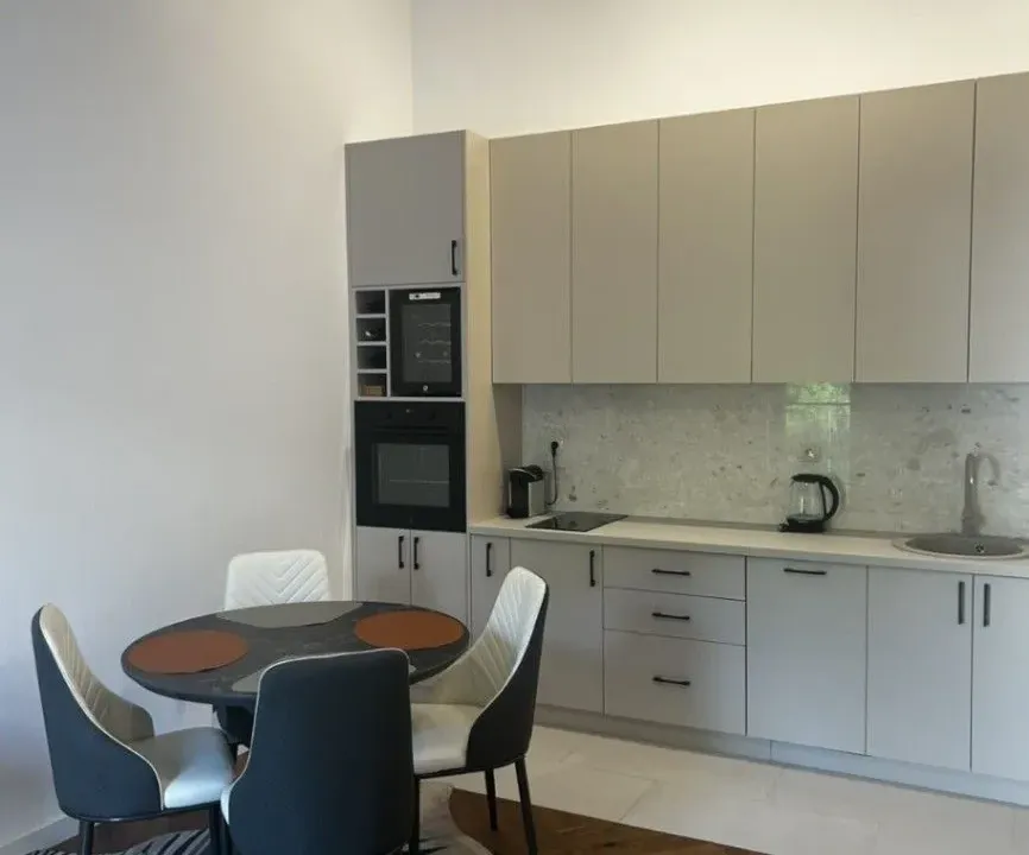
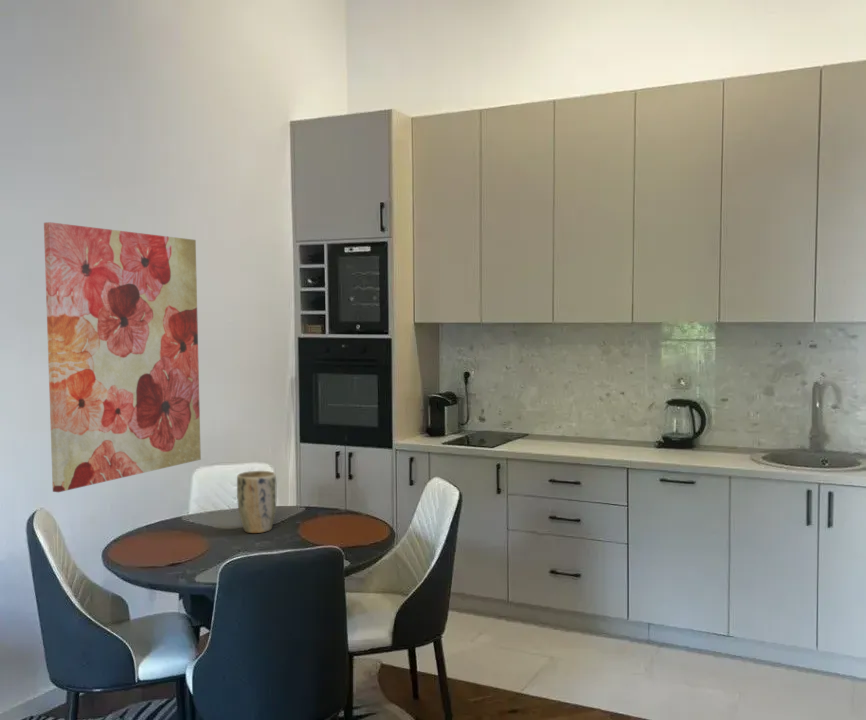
+ plant pot [236,470,277,534]
+ wall art [43,221,202,493]
